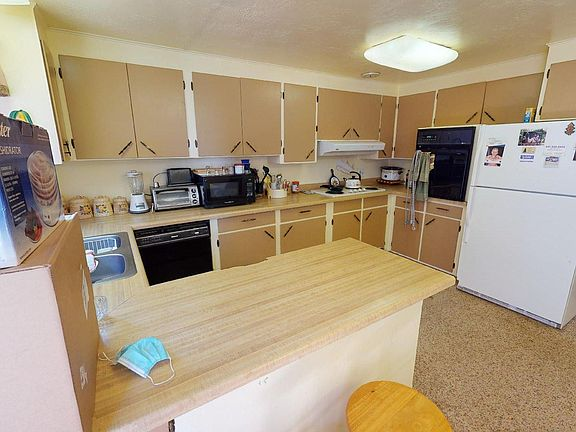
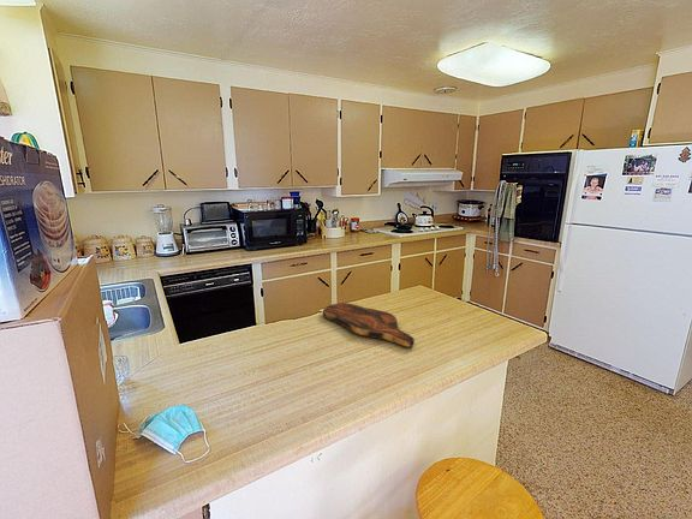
+ cutting board [322,302,416,348]
